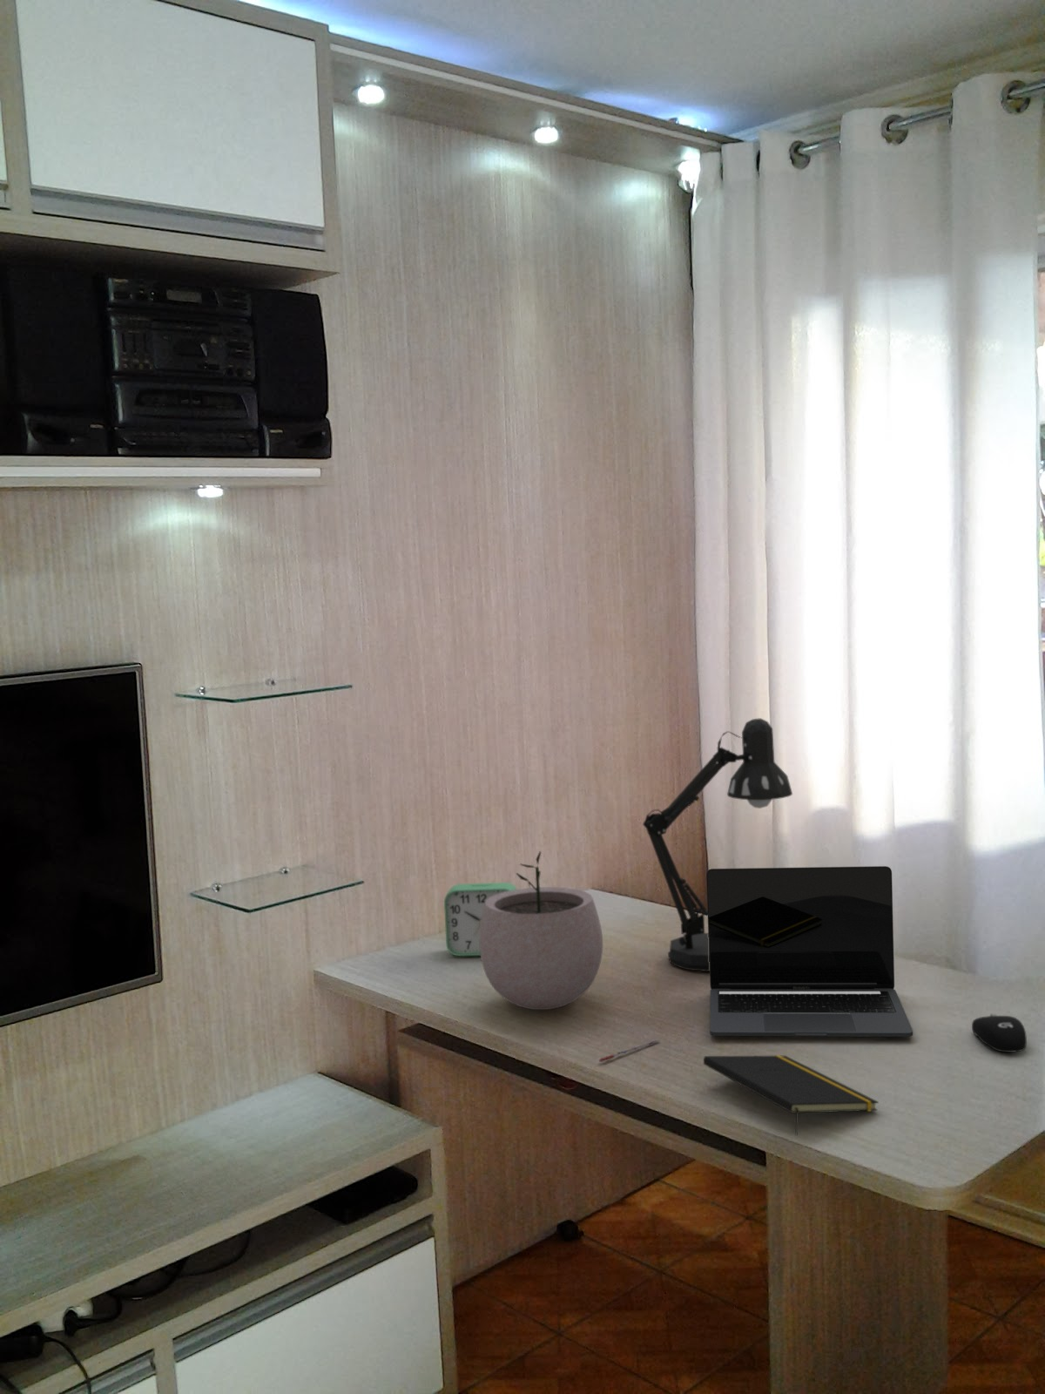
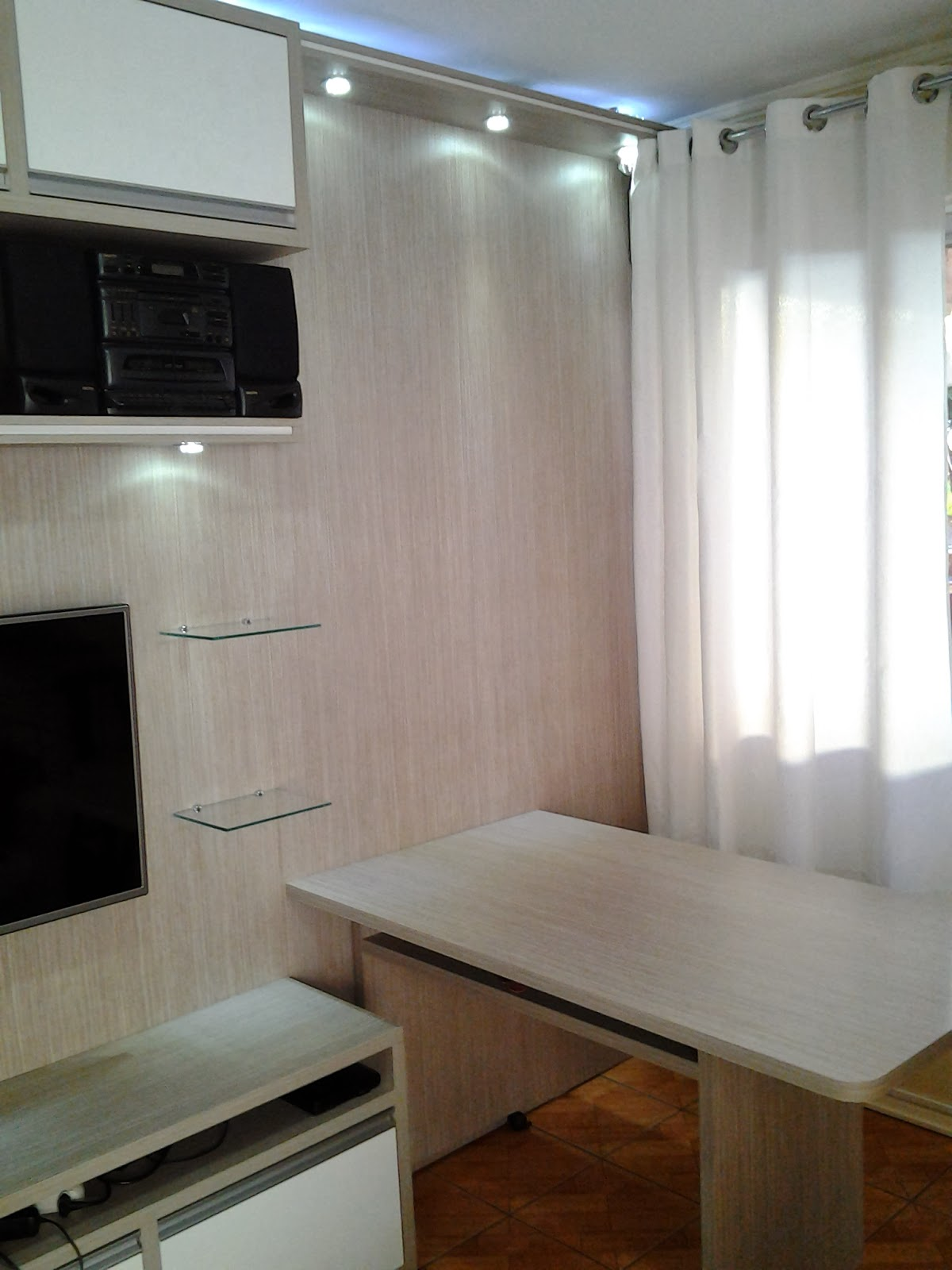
- plant pot [479,851,604,1011]
- laptop [706,865,913,1037]
- pen [598,1039,660,1063]
- alarm clock [443,881,518,957]
- desk lamp [642,717,794,973]
- computer mouse [971,1012,1027,1054]
- notepad [703,1054,879,1136]
